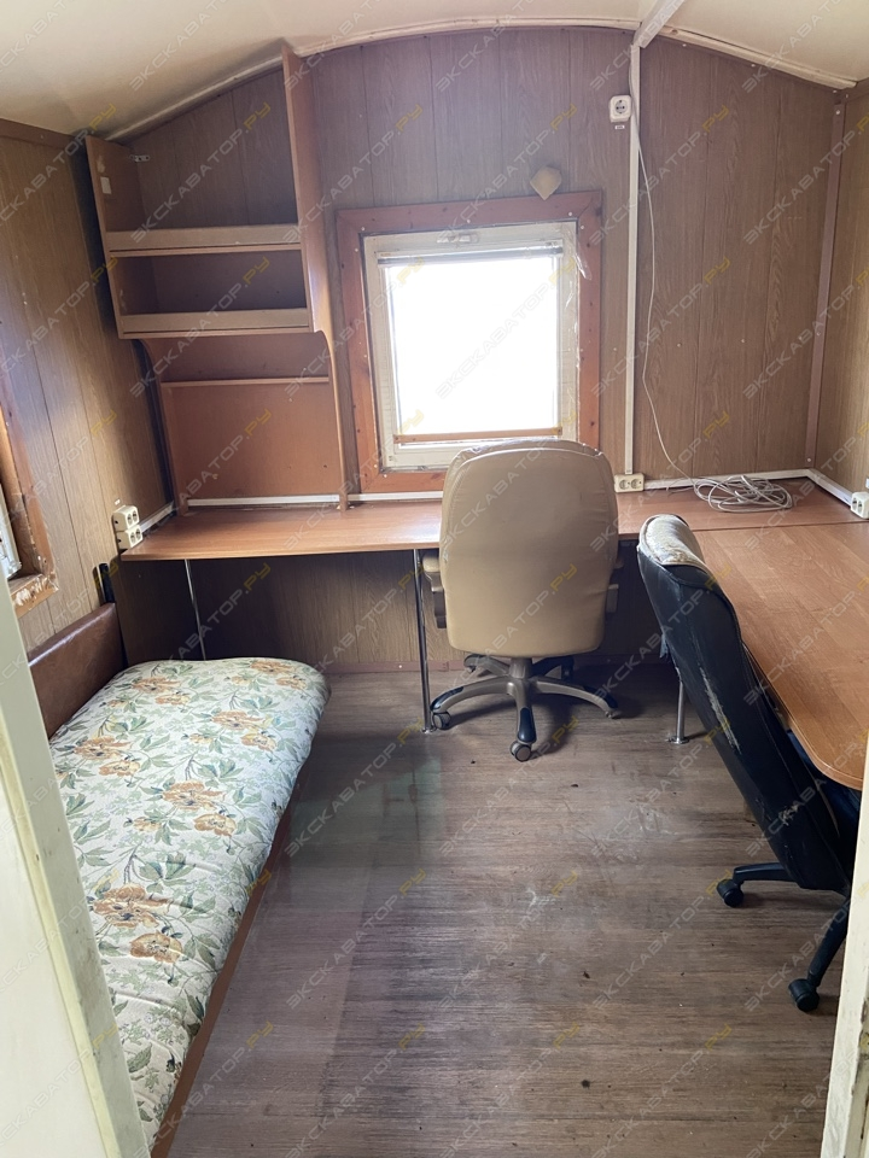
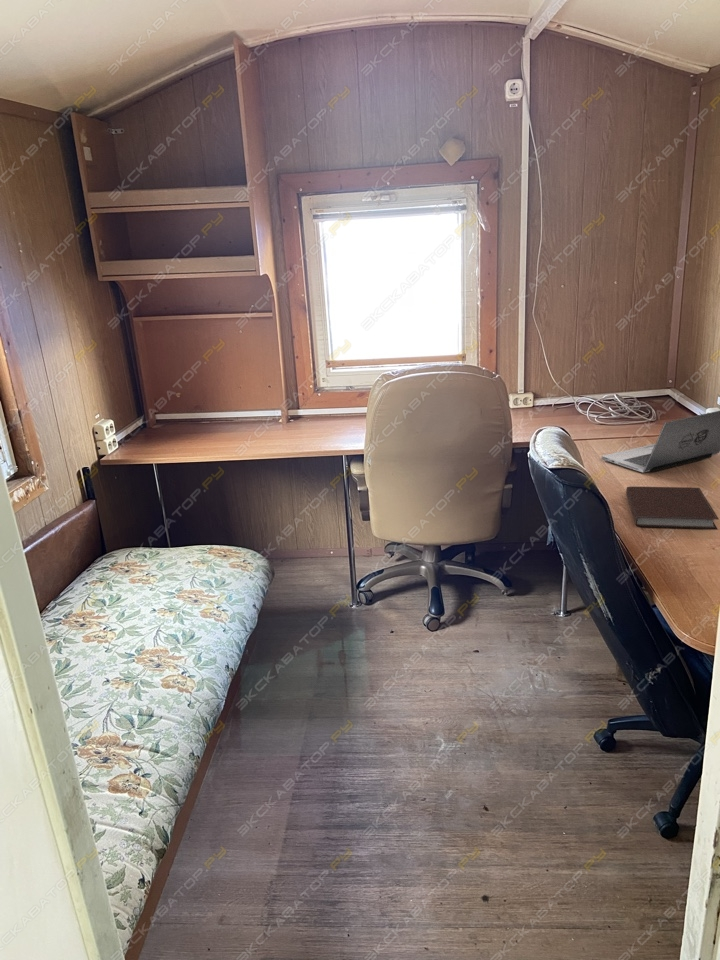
+ laptop [600,410,720,474]
+ notebook [625,486,719,531]
